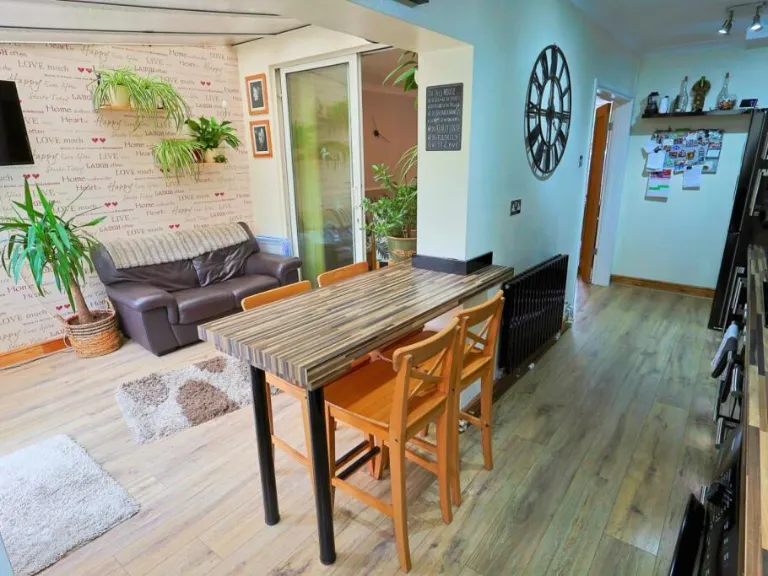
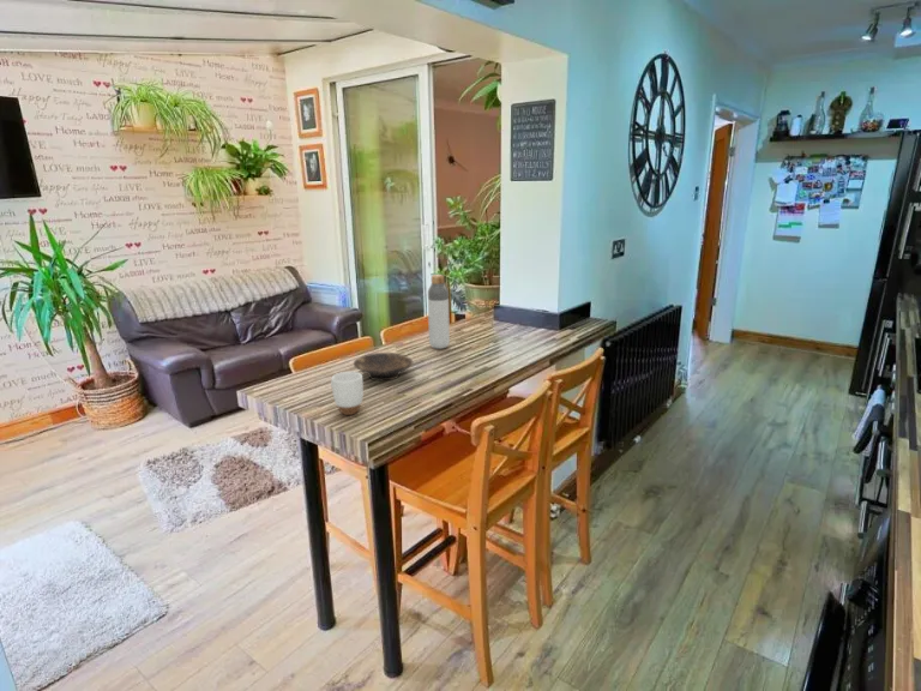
+ mug [330,371,365,416]
+ bottle [427,274,451,350]
+ bowl [353,351,414,383]
